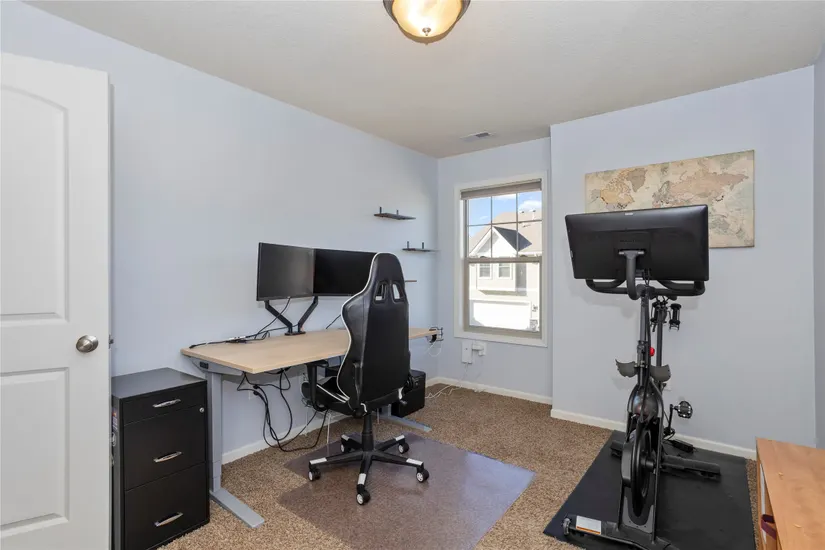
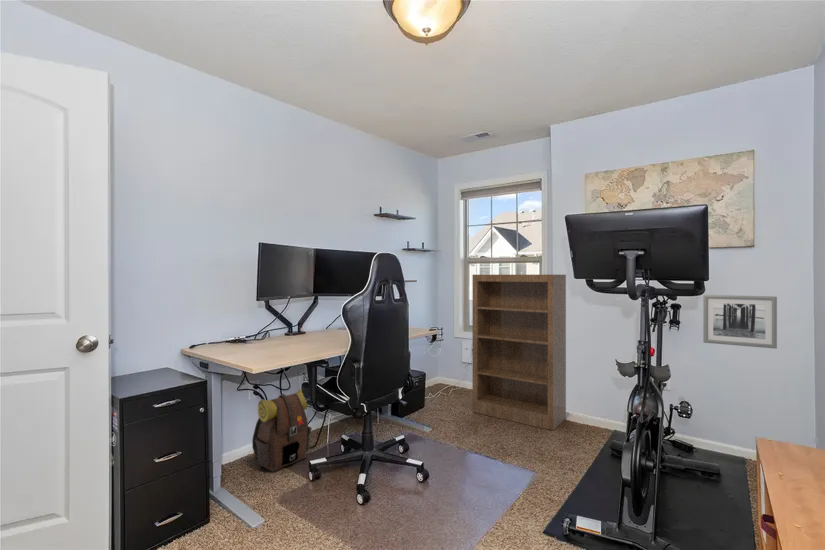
+ bookshelf [472,274,567,431]
+ backpack [251,388,313,473]
+ wall art [702,294,778,350]
